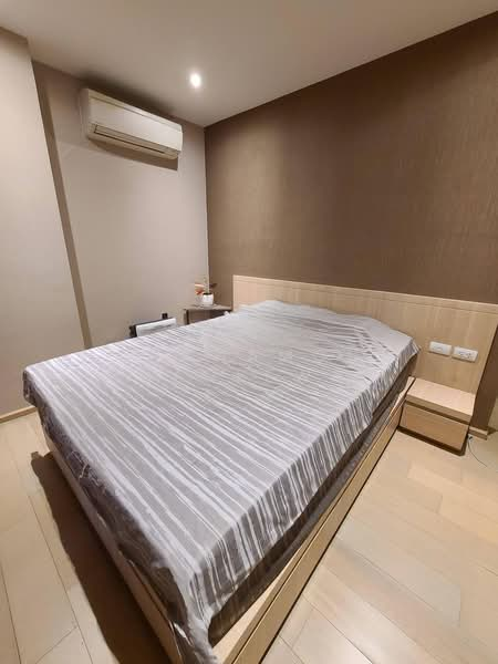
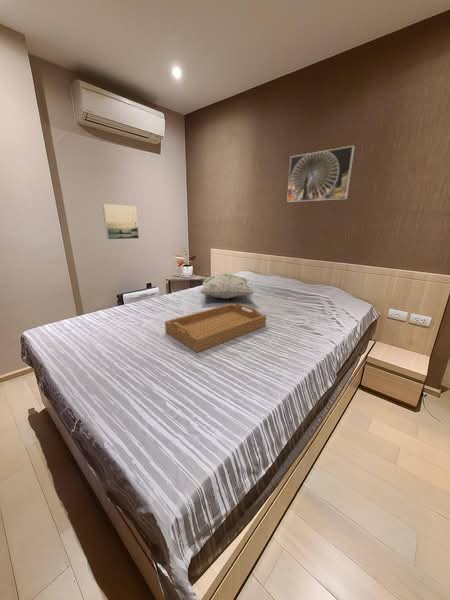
+ decorative pillow [199,272,255,300]
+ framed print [286,145,356,203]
+ serving tray [164,303,267,354]
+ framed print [102,203,140,241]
